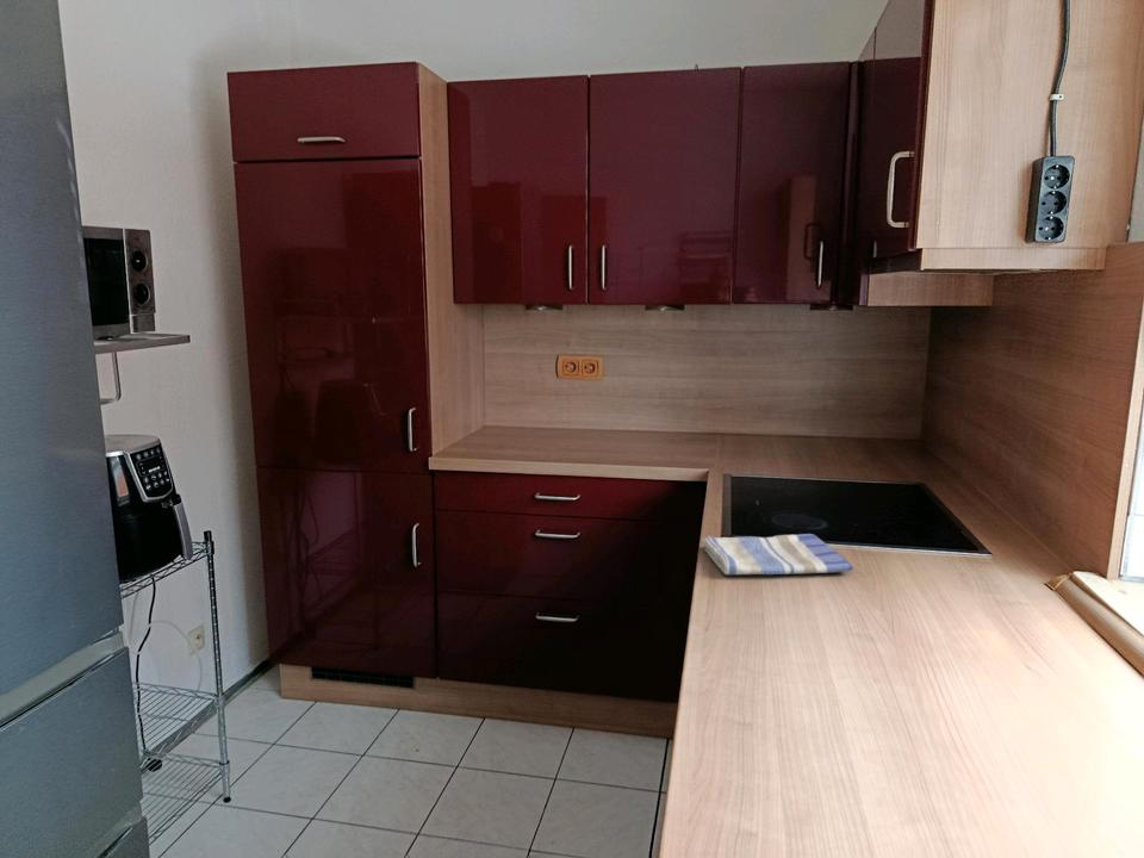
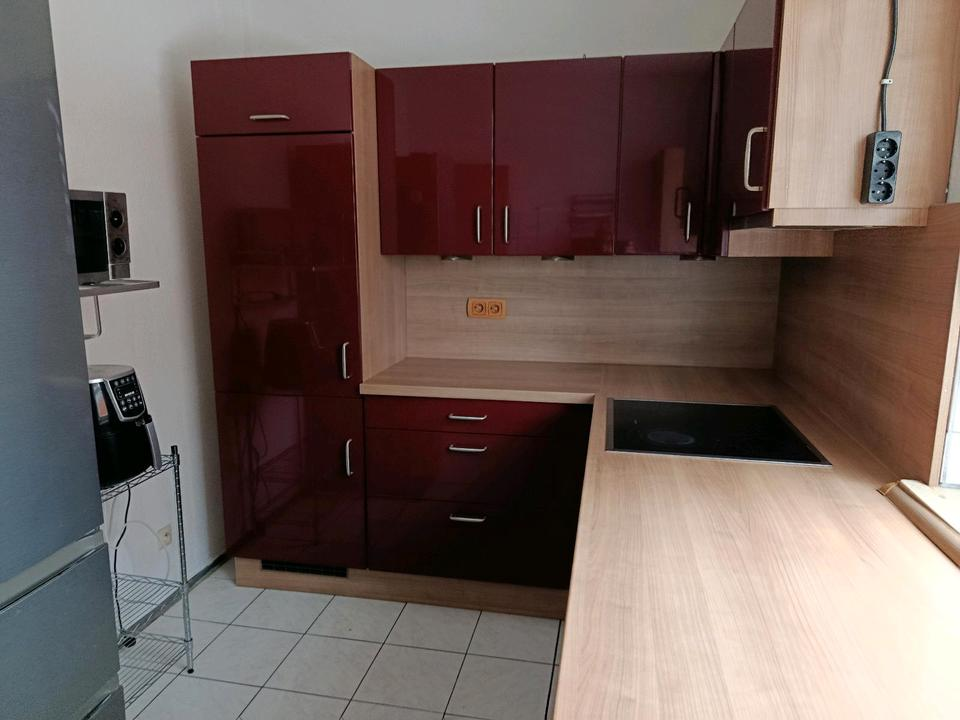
- dish towel [701,533,854,576]
